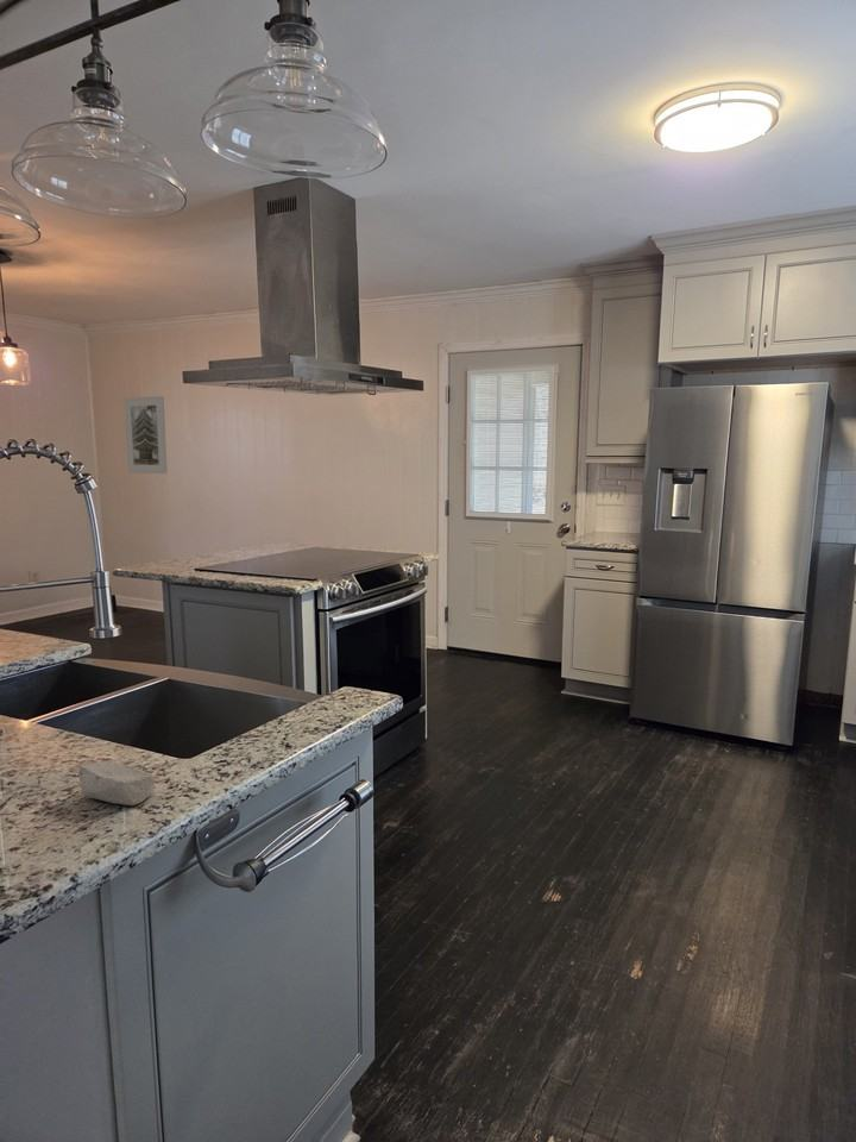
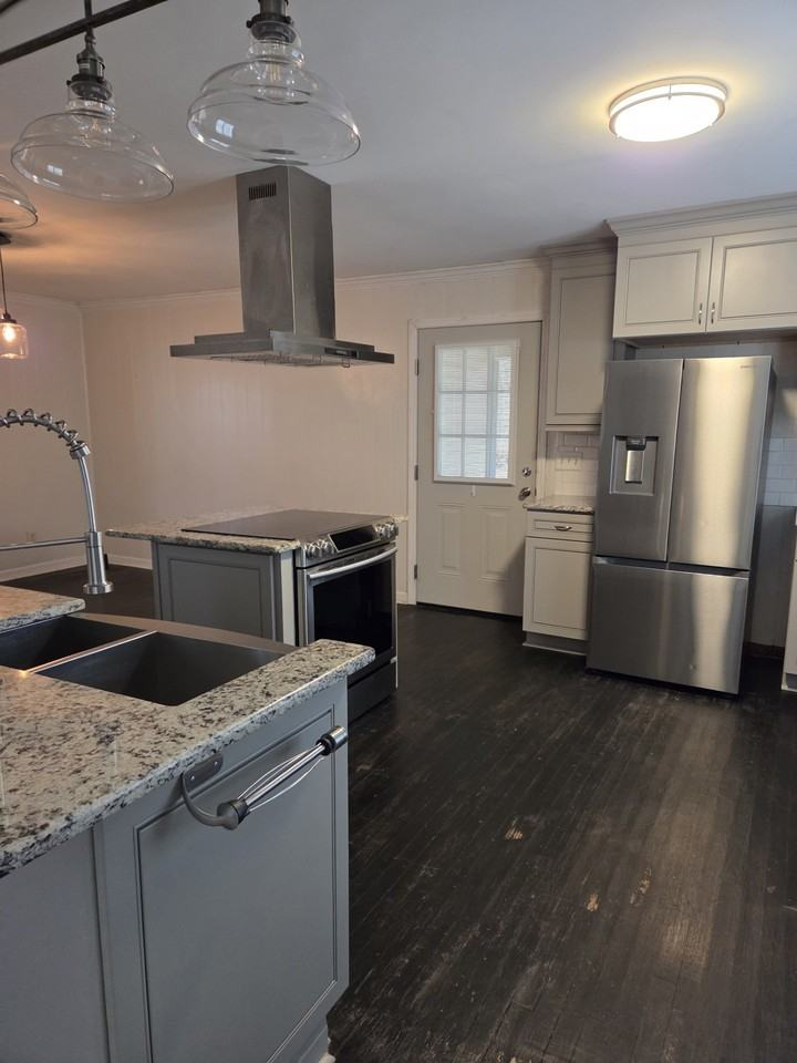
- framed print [122,395,169,475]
- soap bar [77,759,156,807]
